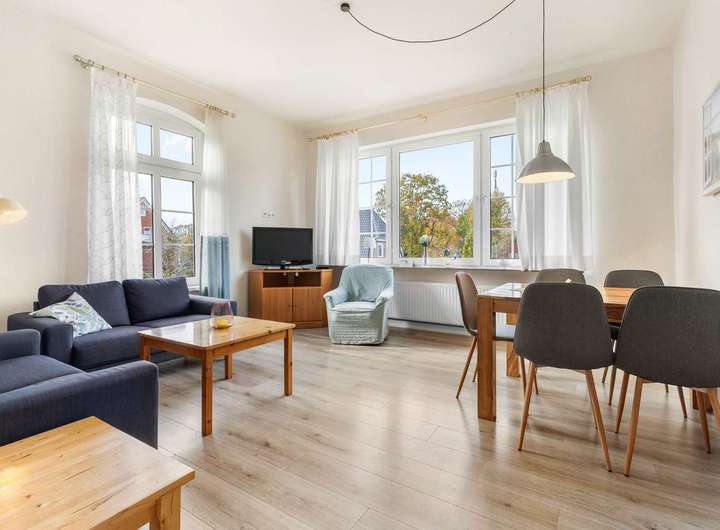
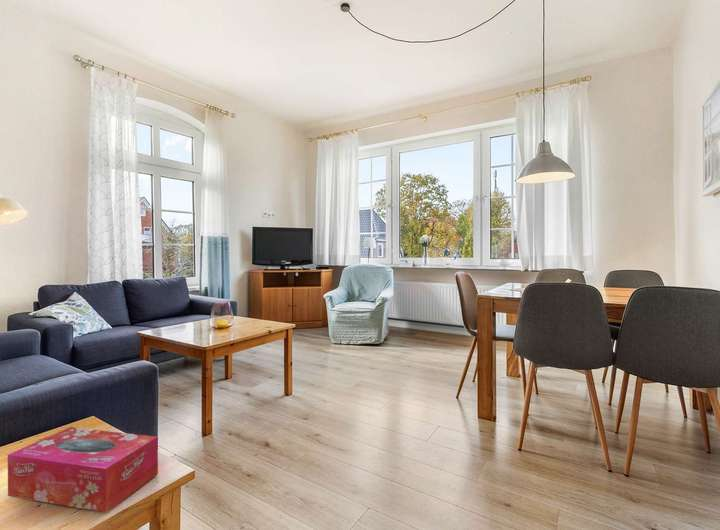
+ tissue box [7,426,159,514]
